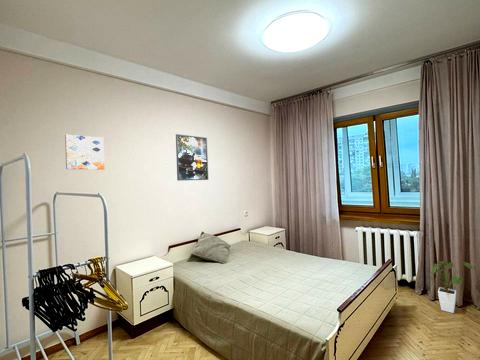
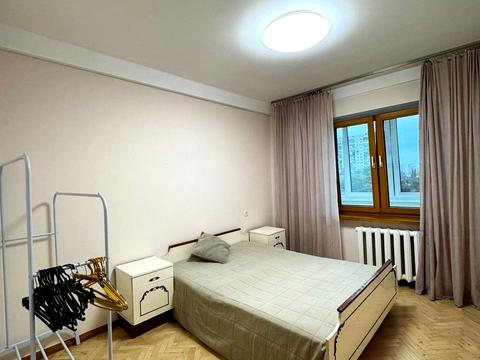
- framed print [175,133,209,182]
- house plant [429,260,475,314]
- wall art [64,134,105,170]
